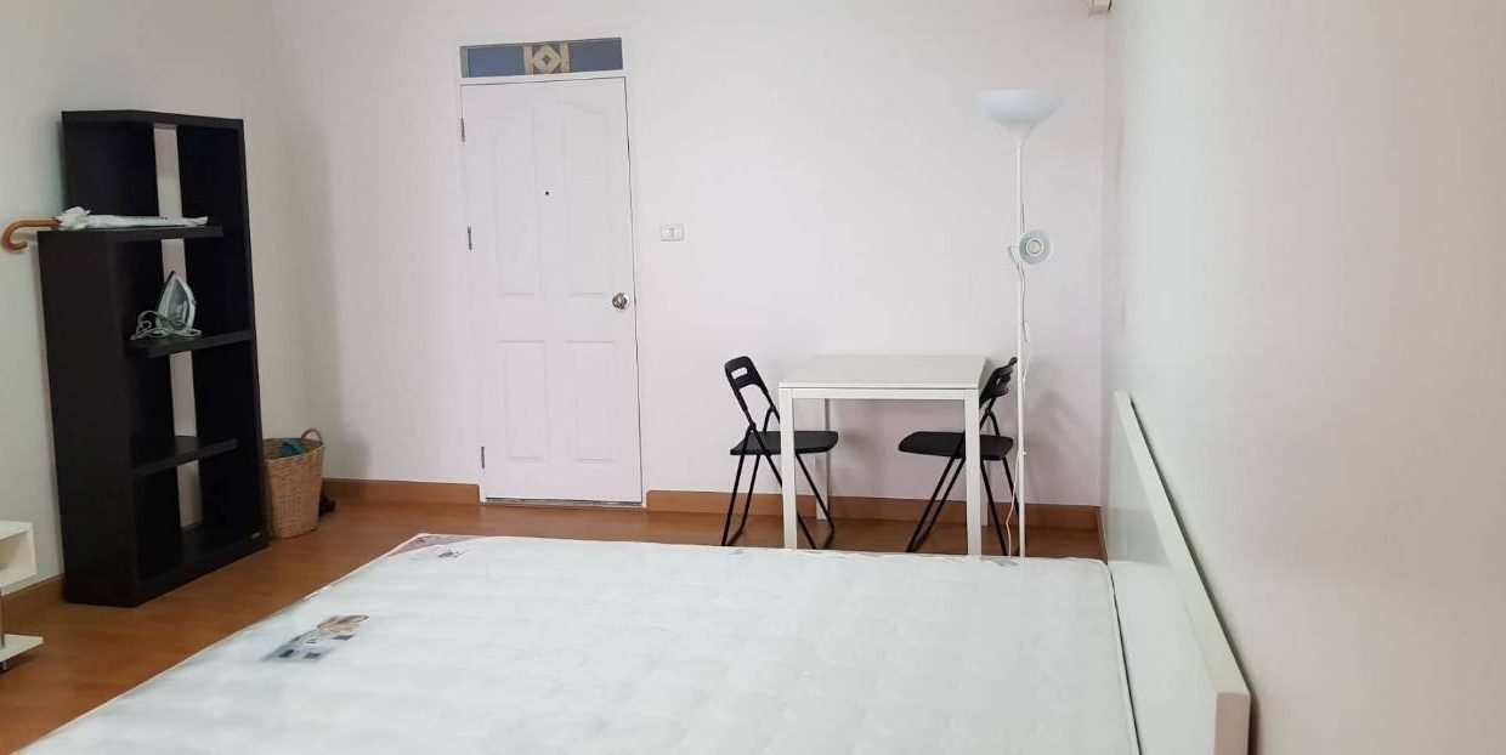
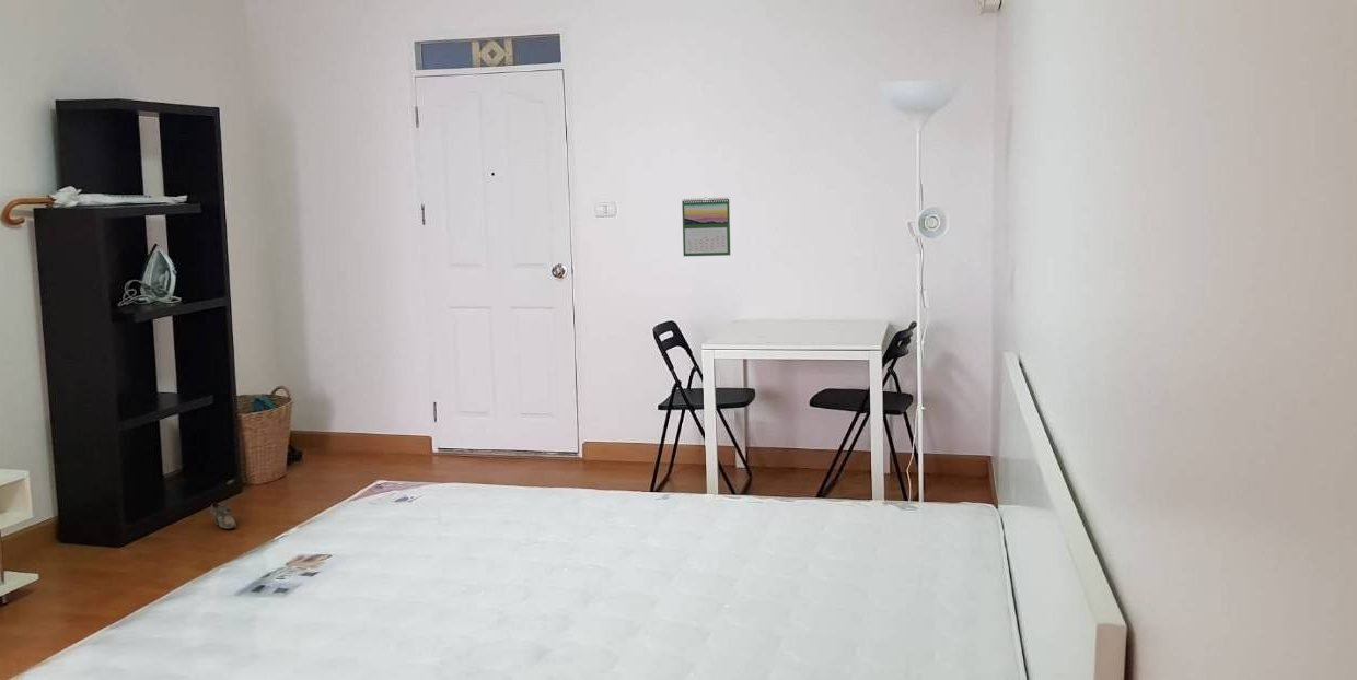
+ calendar [681,196,731,257]
+ shoe [209,502,236,530]
